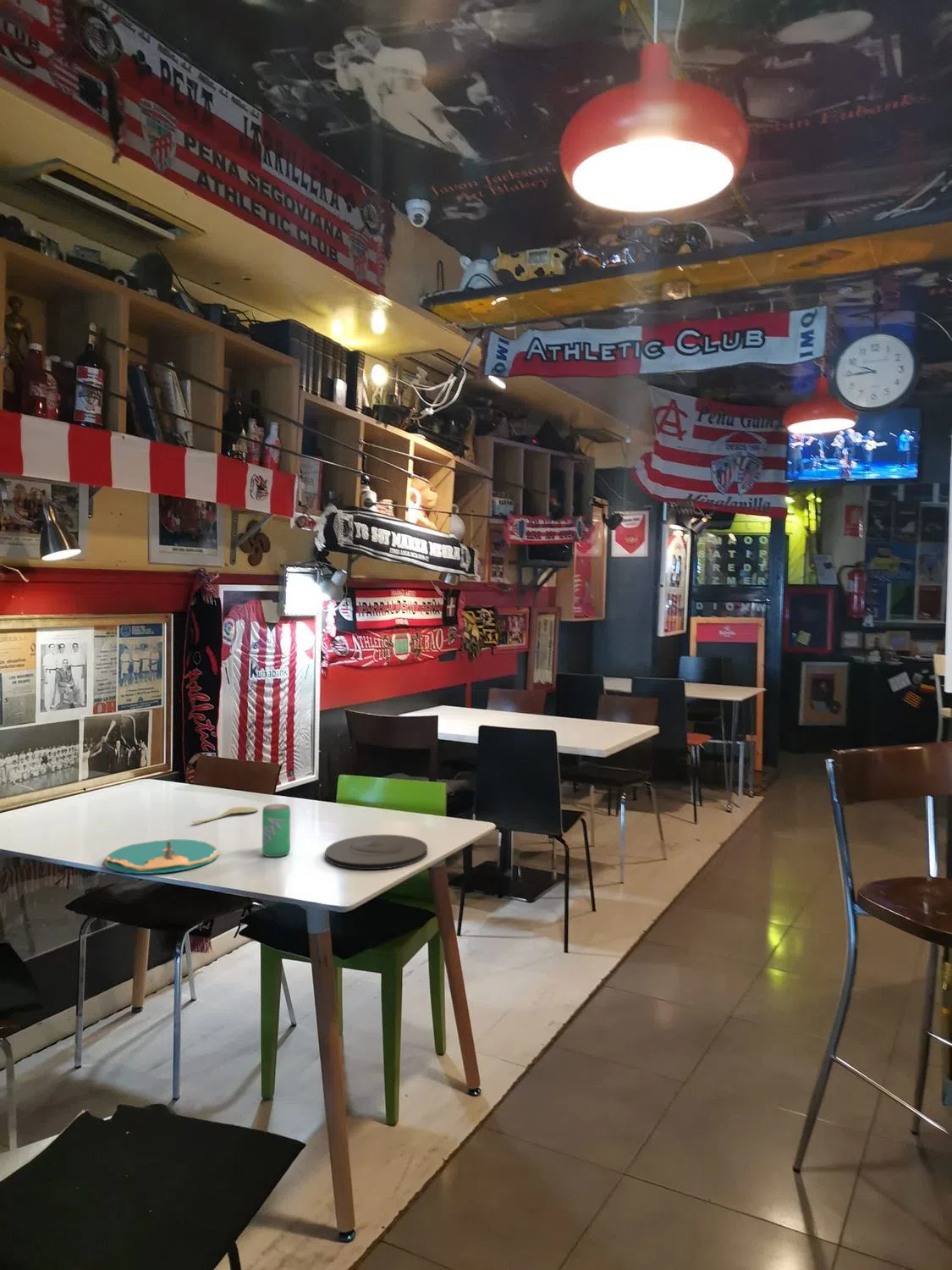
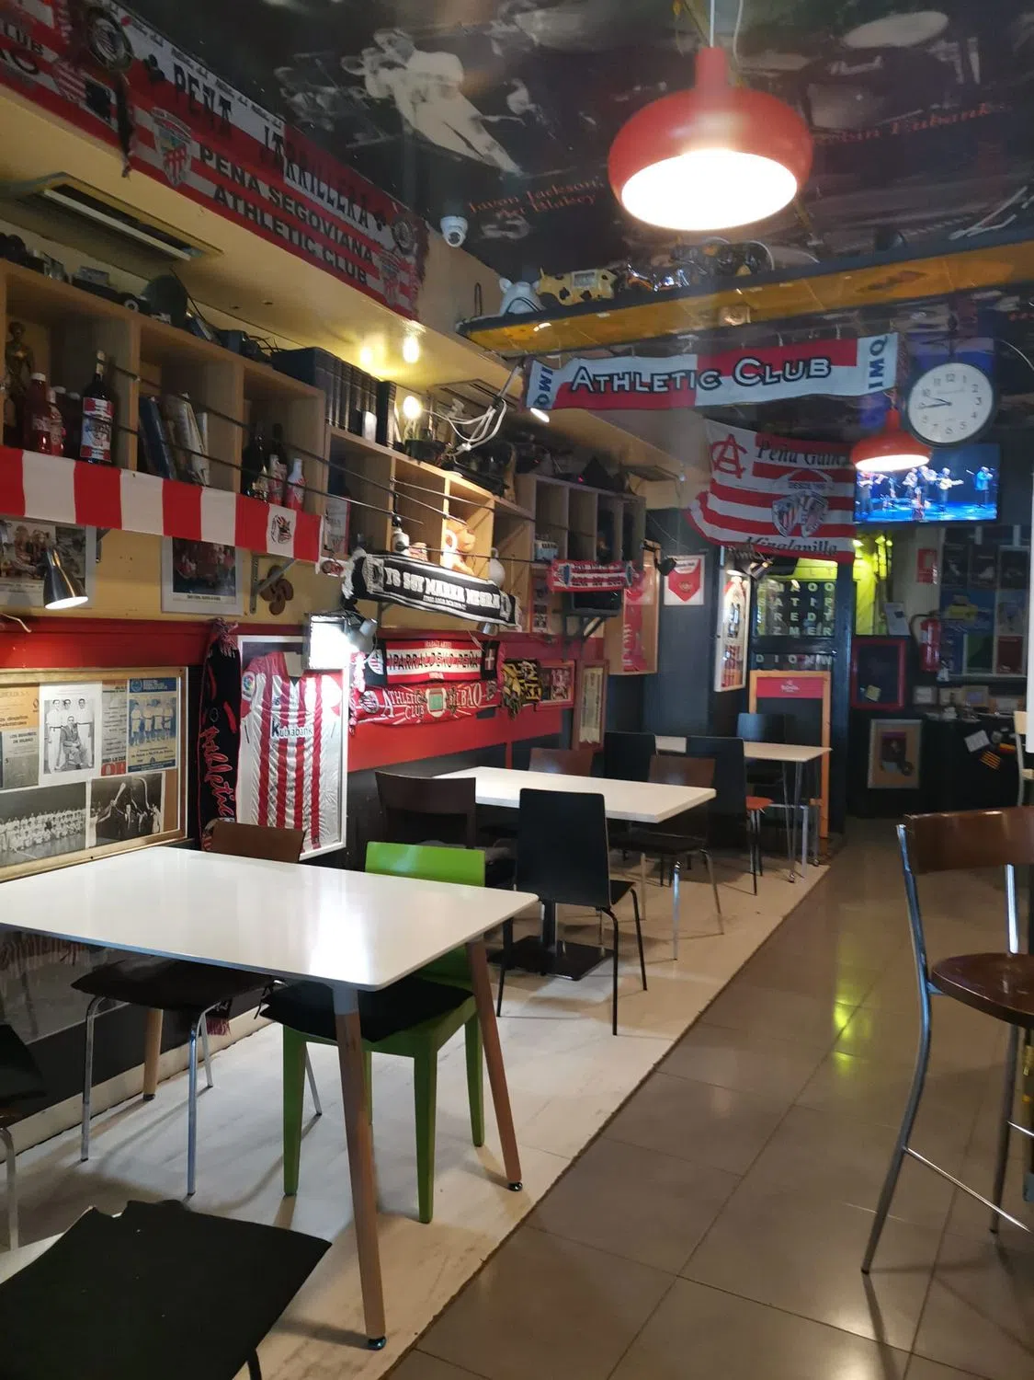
- beverage can [261,803,291,858]
- plate [324,834,428,870]
- spoon [191,806,259,824]
- plate [103,838,220,875]
